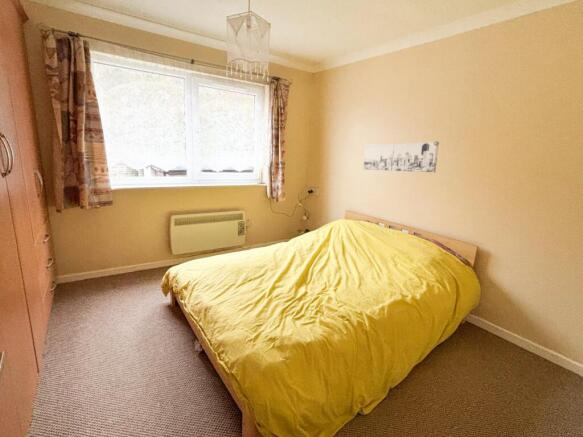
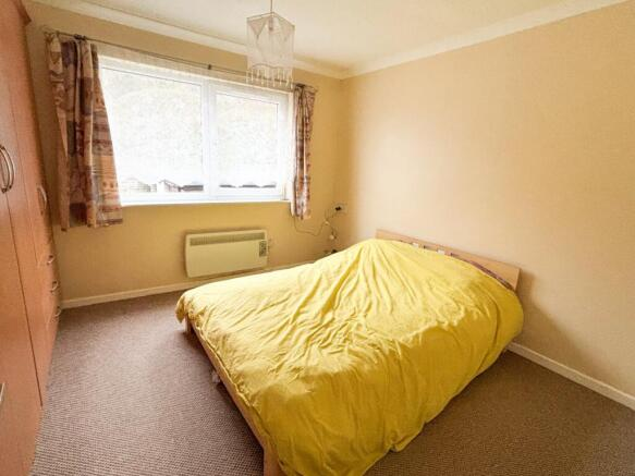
- wall art [363,141,440,173]
